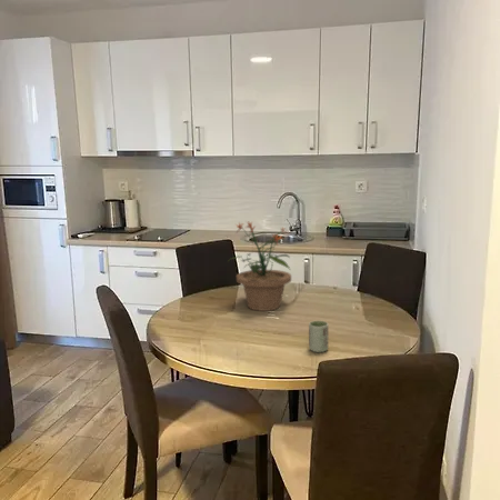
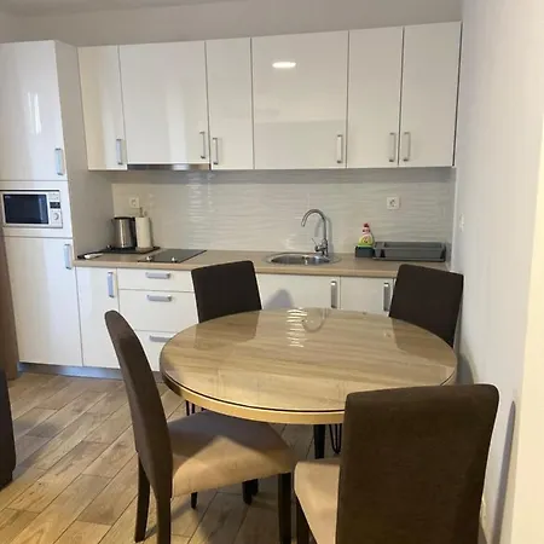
- cup [308,320,330,353]
- potted plant [227,220,292,312]
